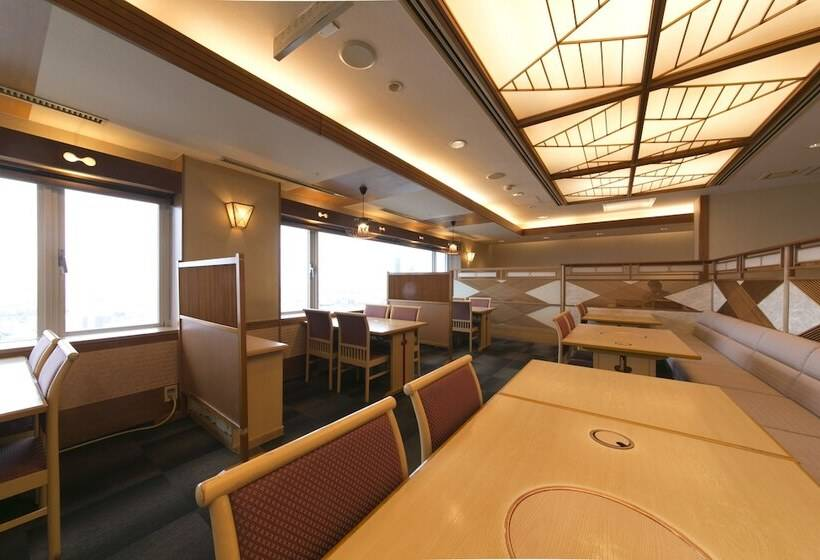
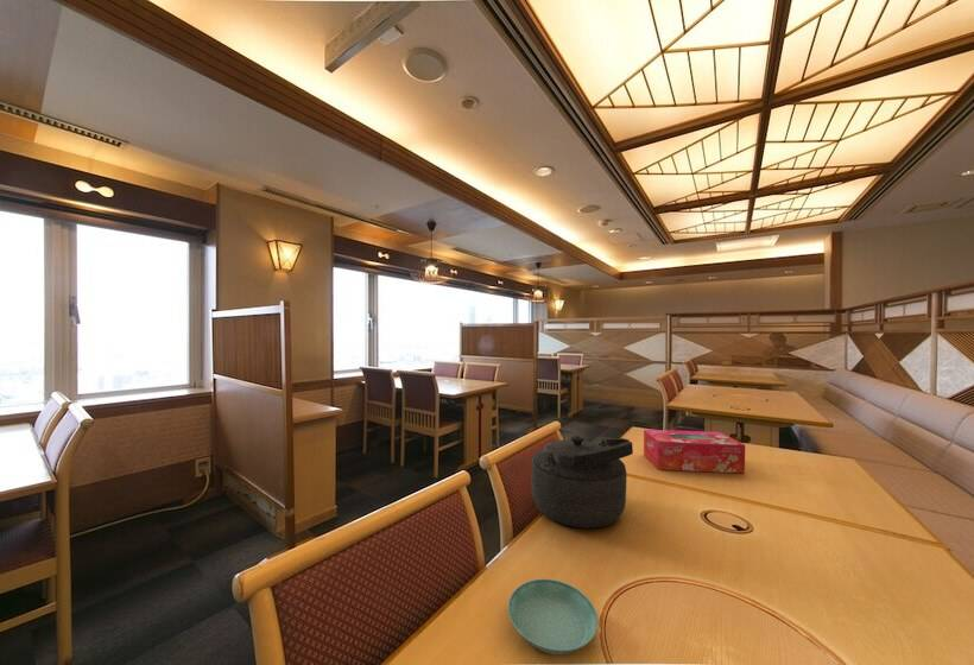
+ kettle [530,435,634,530]
+ tissue box [643,429,746,474]
+ saucer [507,577,599,656]
